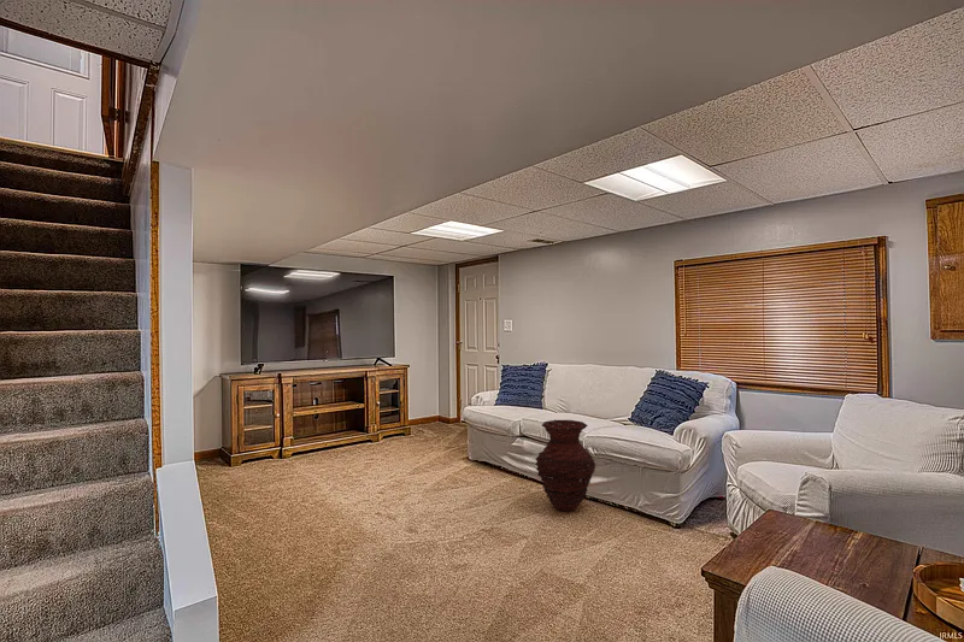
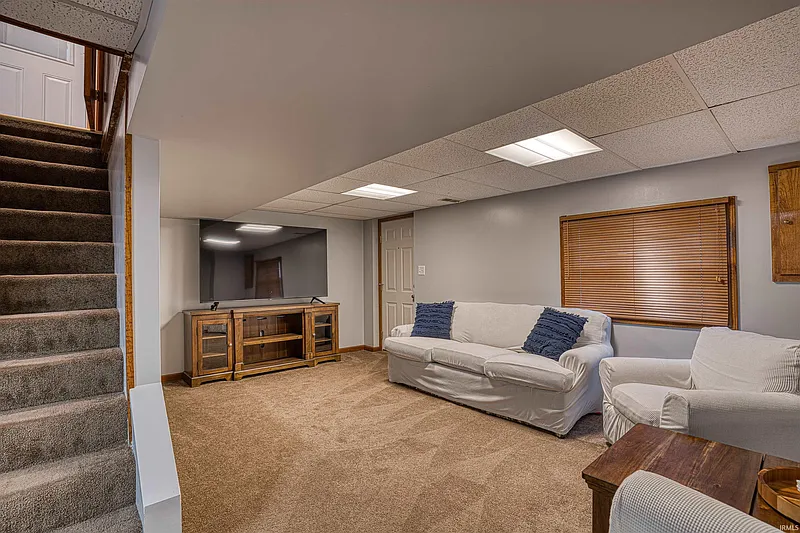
- vase [534,419,596,512]
